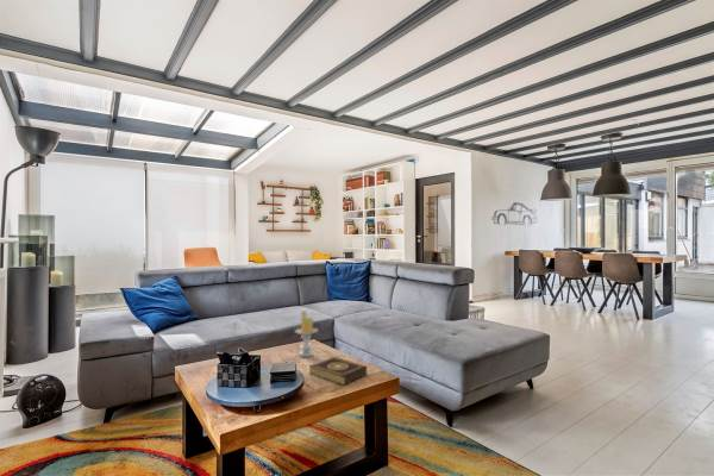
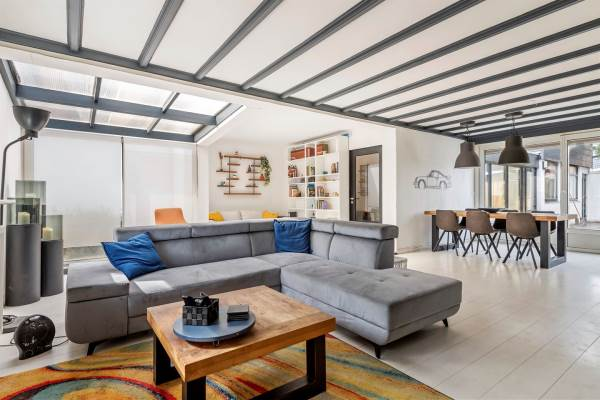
- candle [294,309,319,358]
- book [308,356,369,386]
